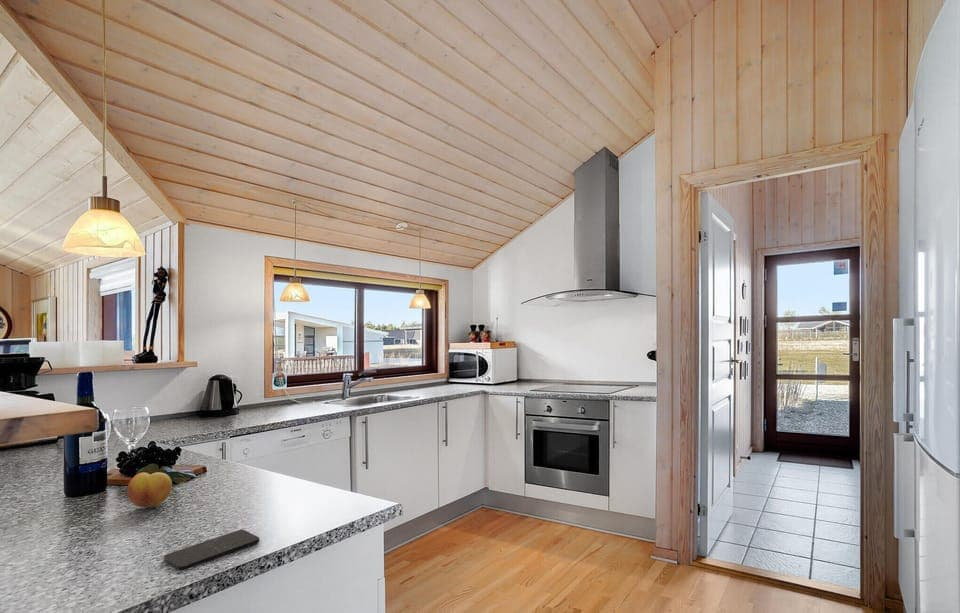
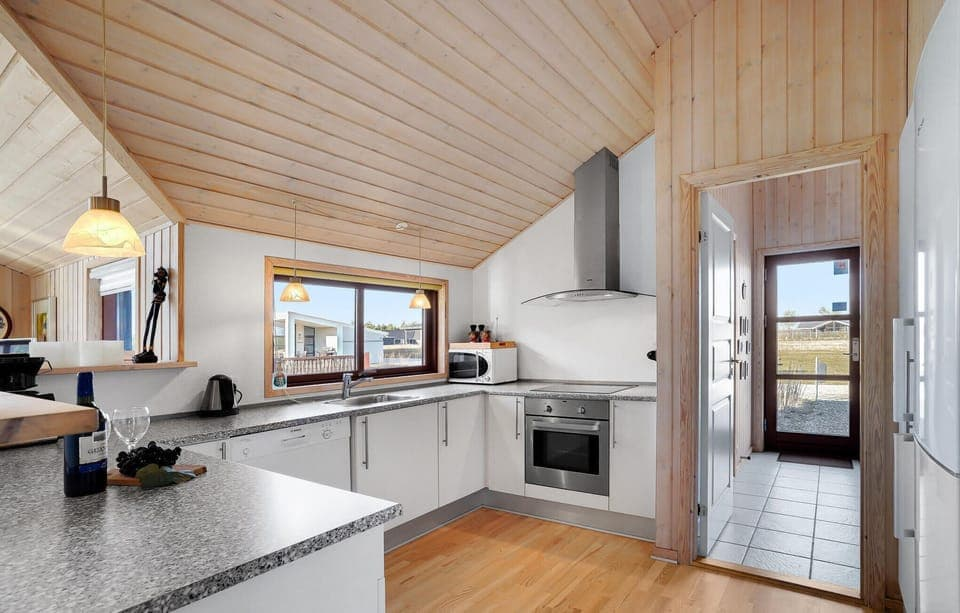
- fruit [126,471,173,508]
- smartphone [163,529,260,571]
